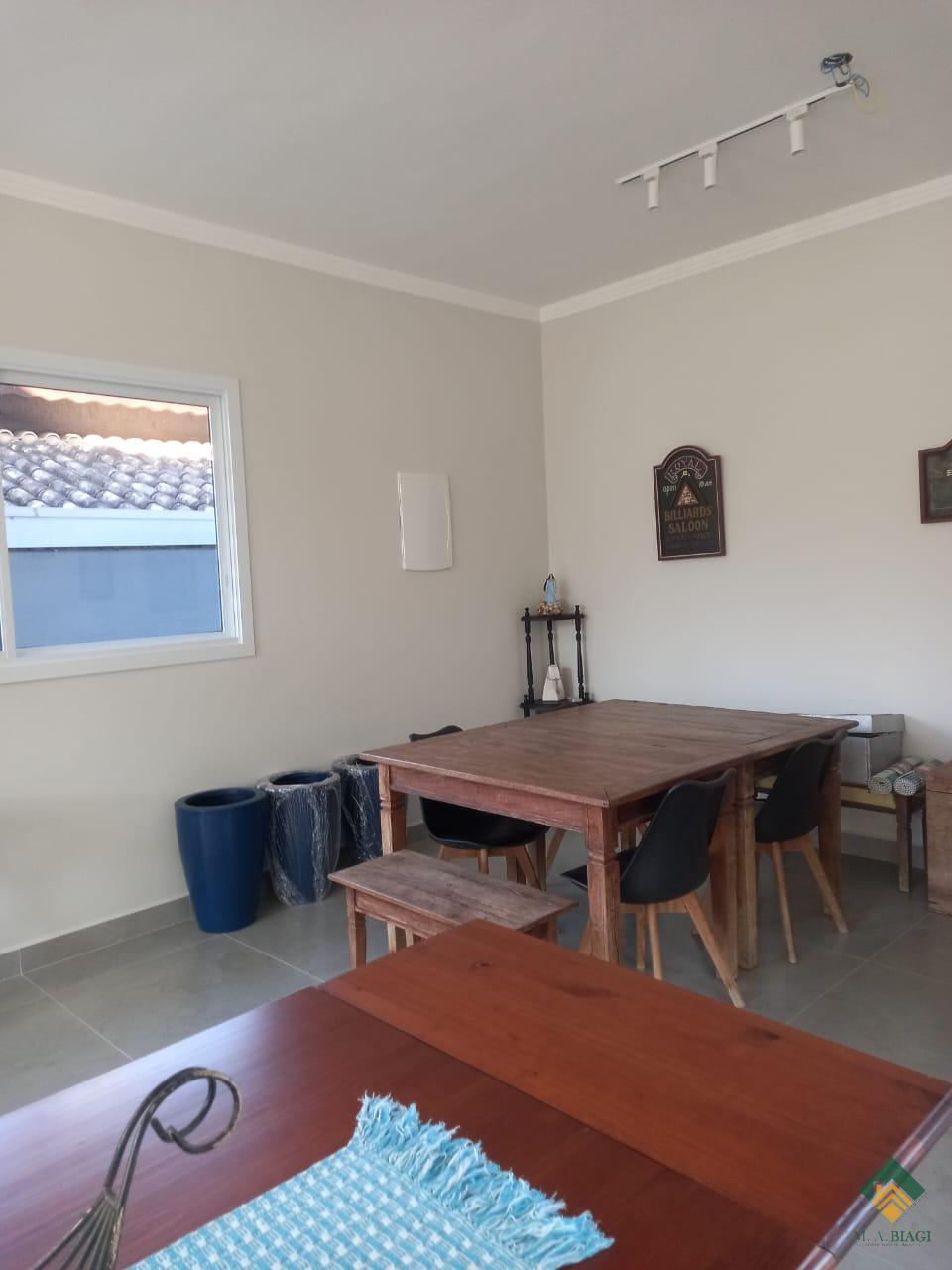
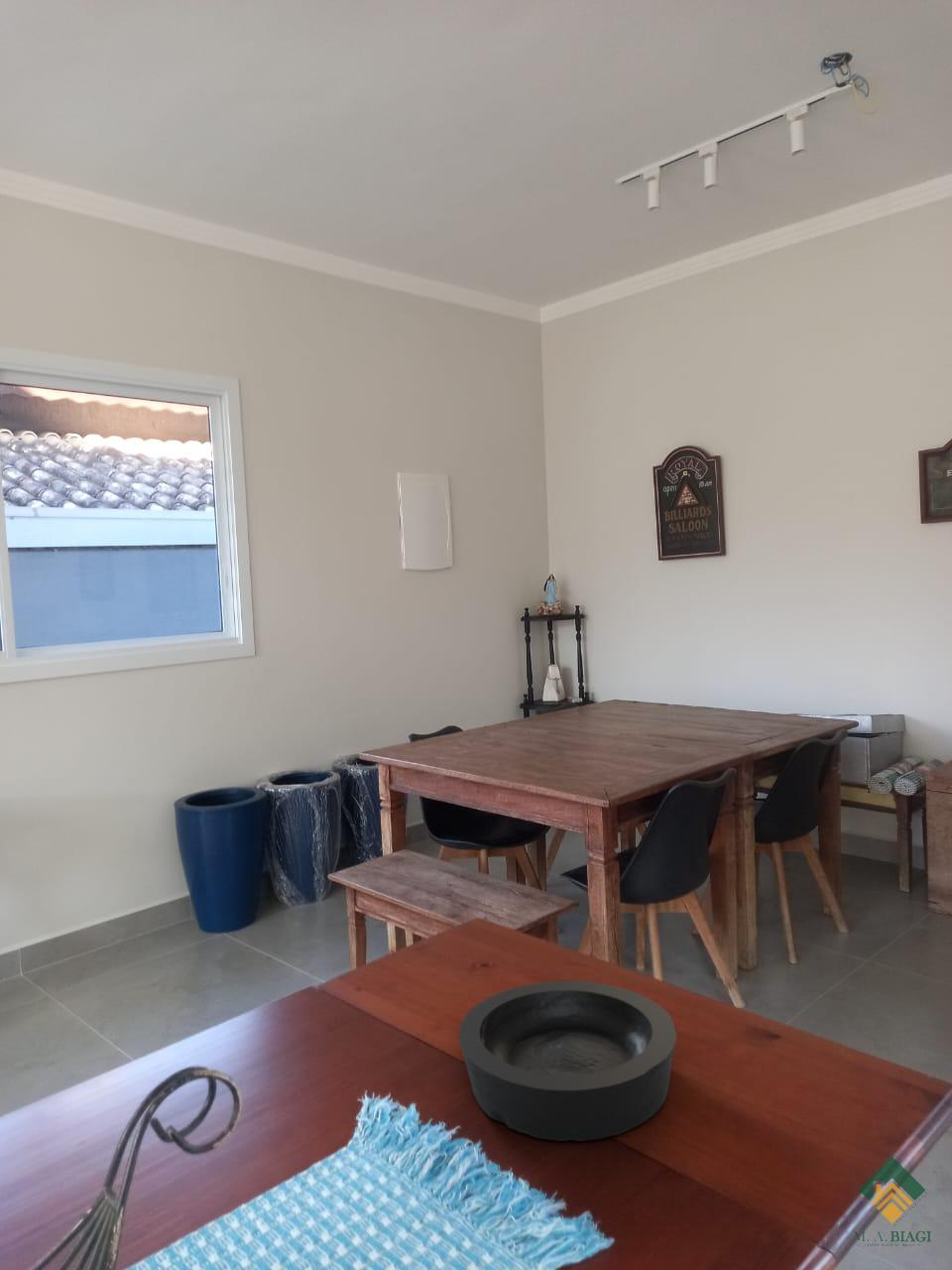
+ bowl [457,980,678,1142]
